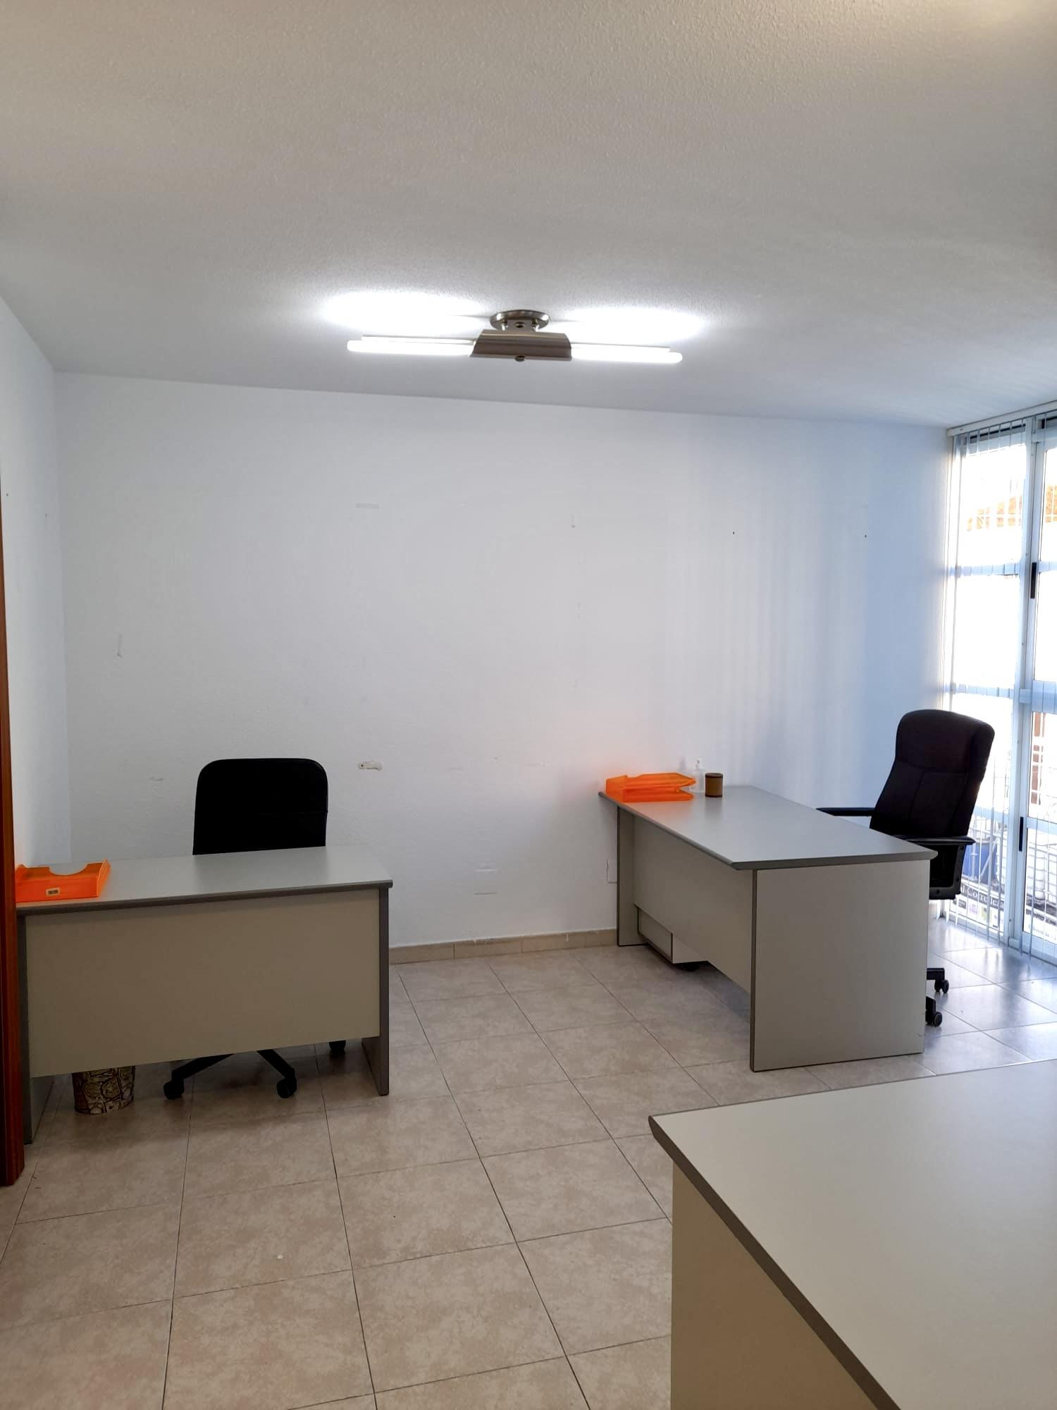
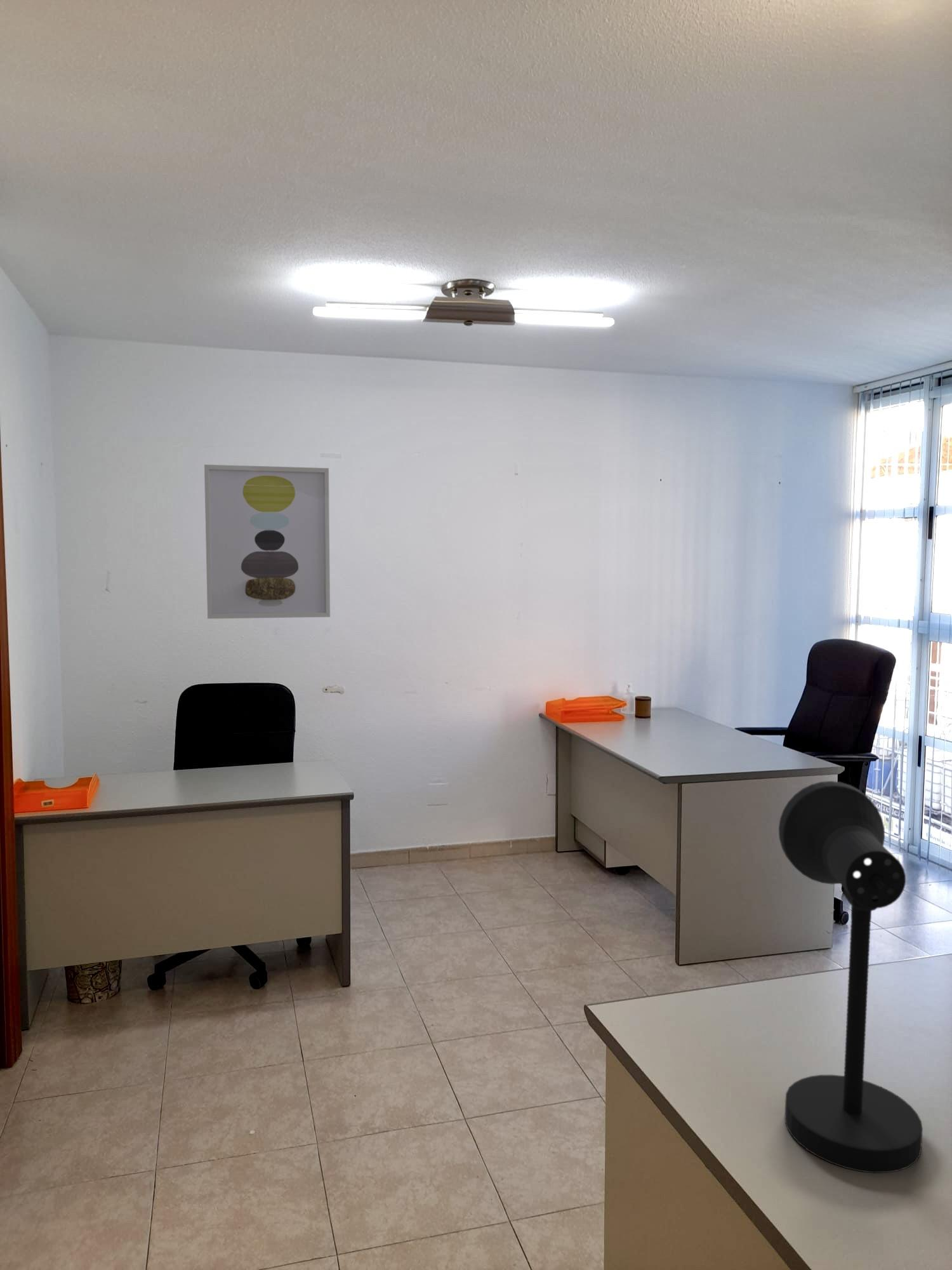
+ desk lamp [778,780,923,1173]
+ wall art [204,464,331,619]
